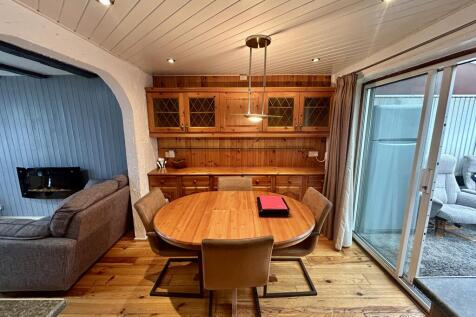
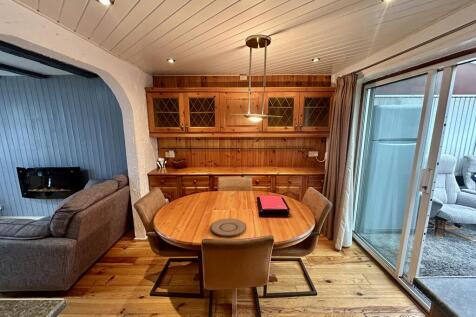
+ plate [210,218,247,237]
